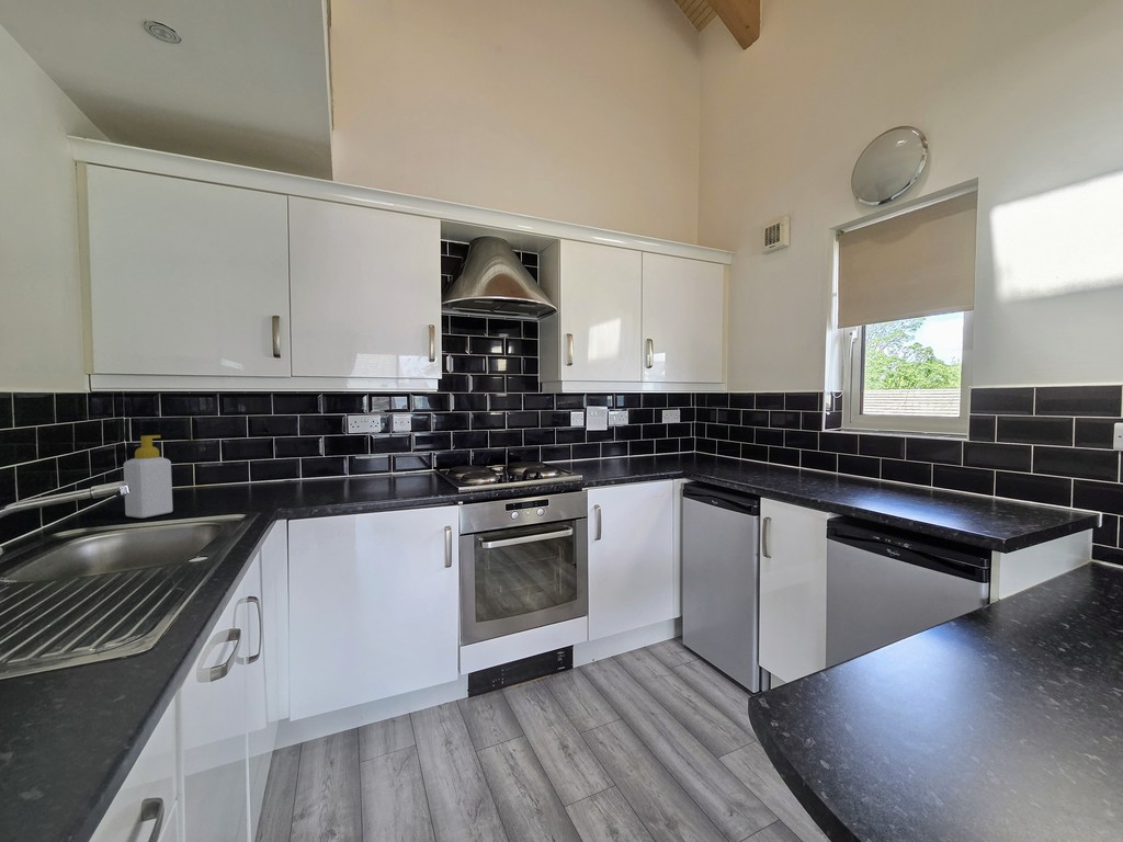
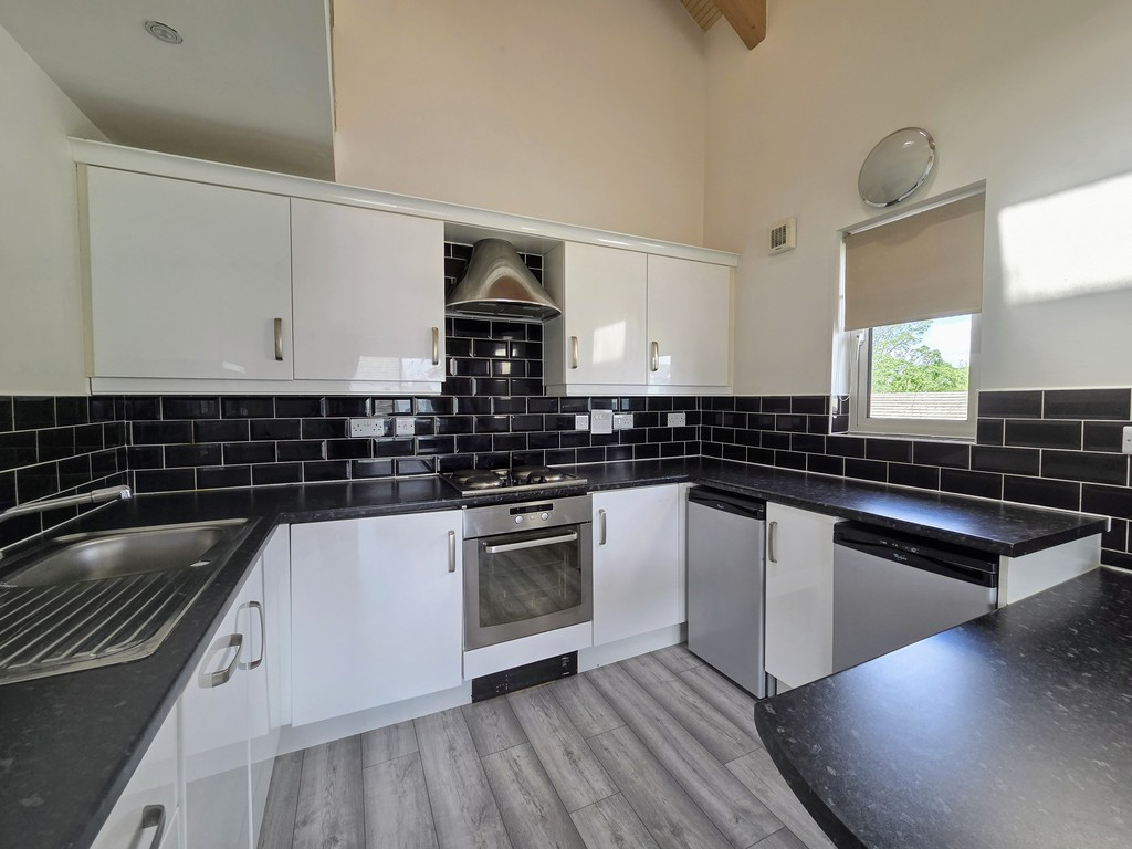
- soap bottle [123,434,173,519]
